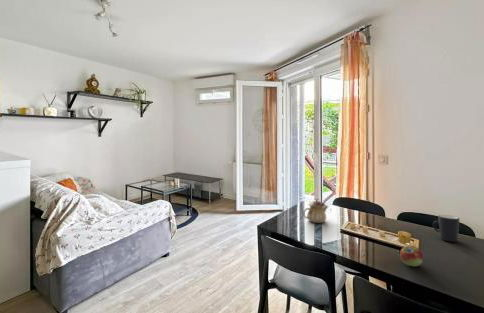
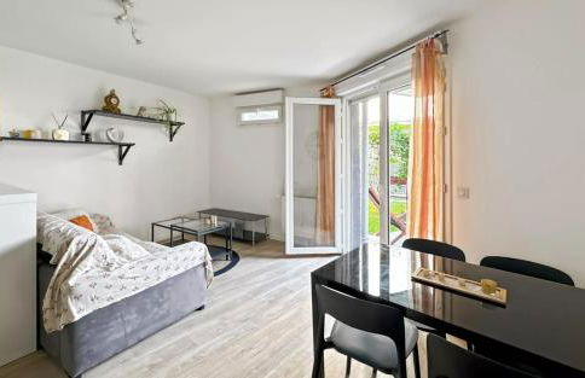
- fruit [399,245,424,267]
- mug [432,214,461,243]
- teapot [302,197,329,224]
